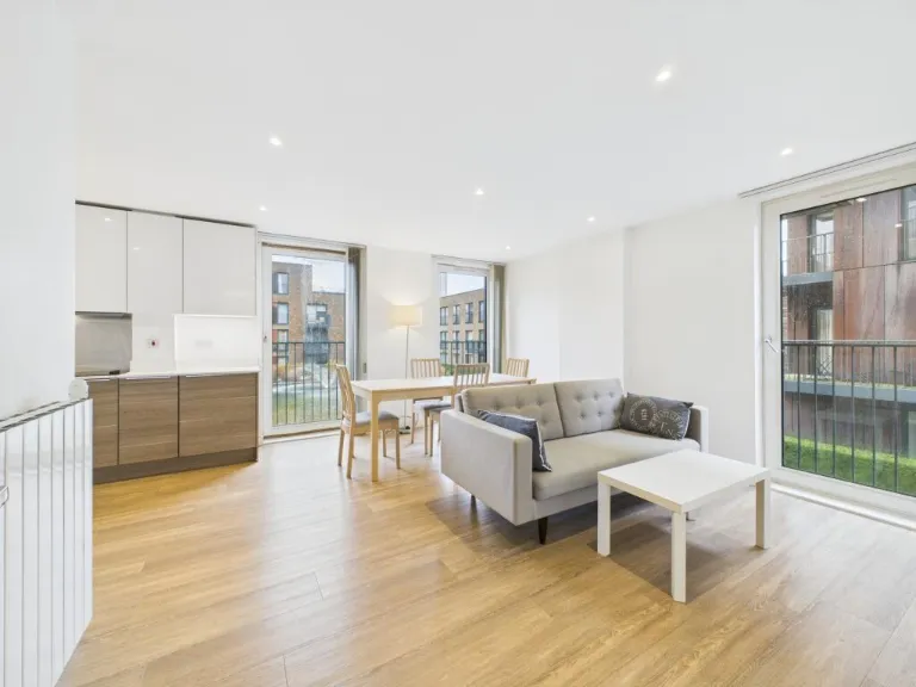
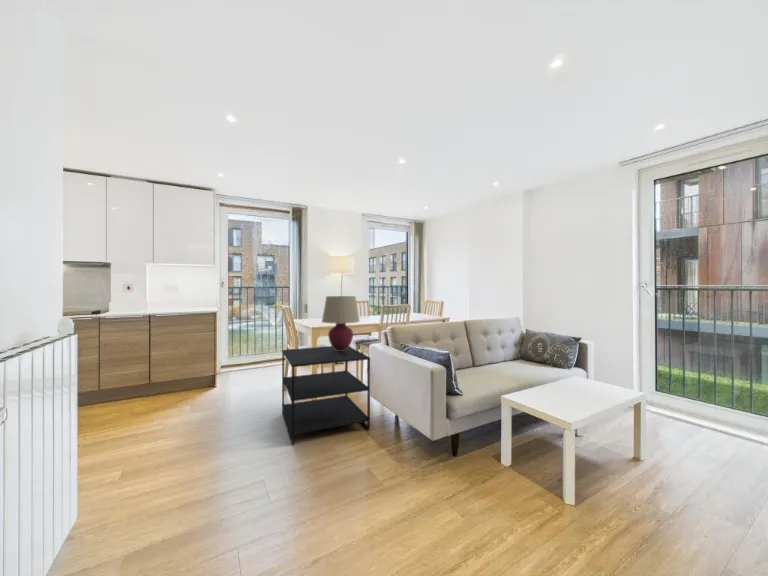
+ side table [281,345,371,446]
+ table lamp [321,295,361,351]
